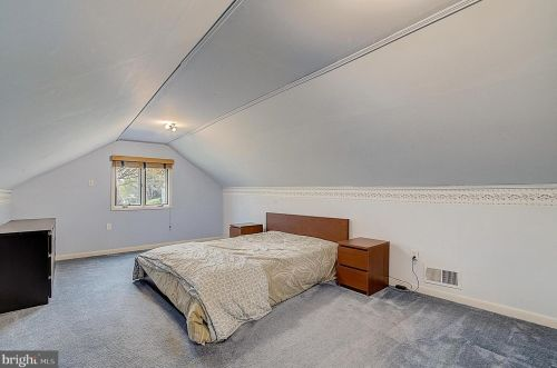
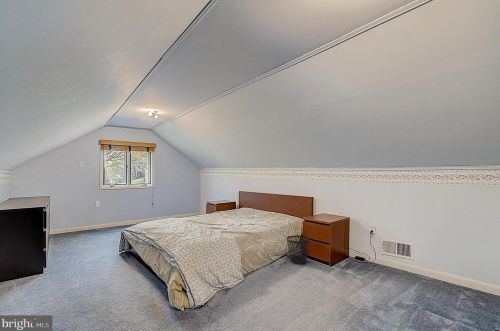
+ wastebasket [286,234,310,265]
